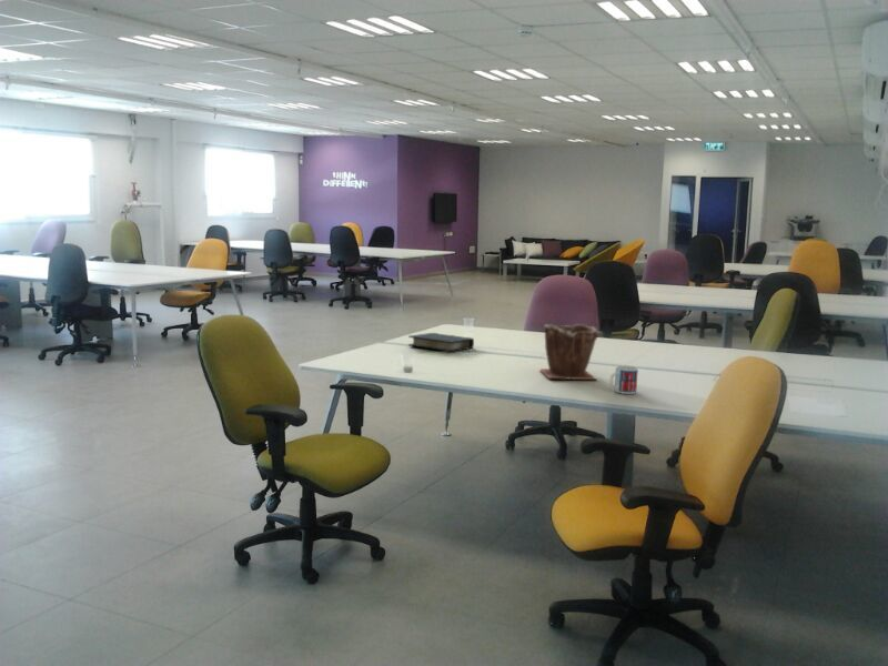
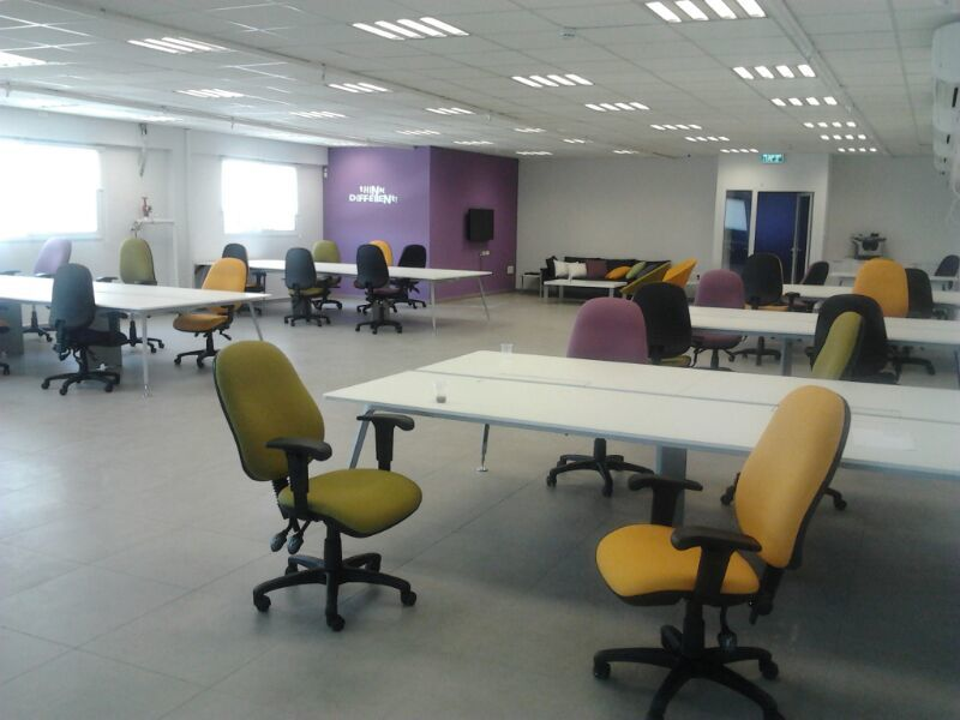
- plant pot [538,323,601,382]
- book [407,332,475,353]
- mug [608,365,639,395]
